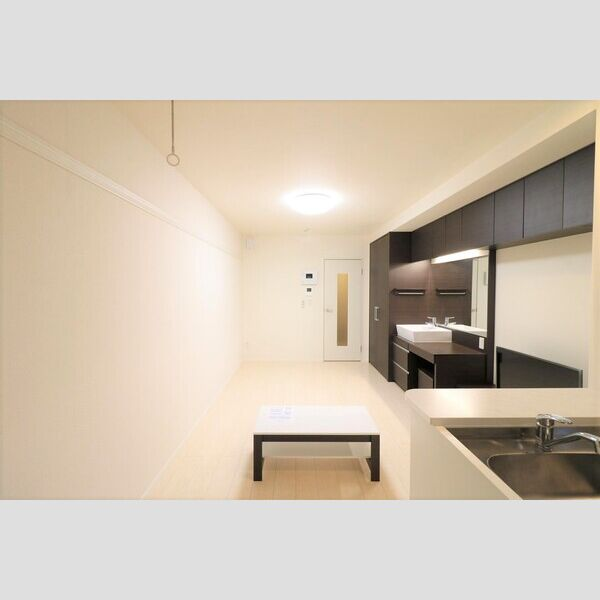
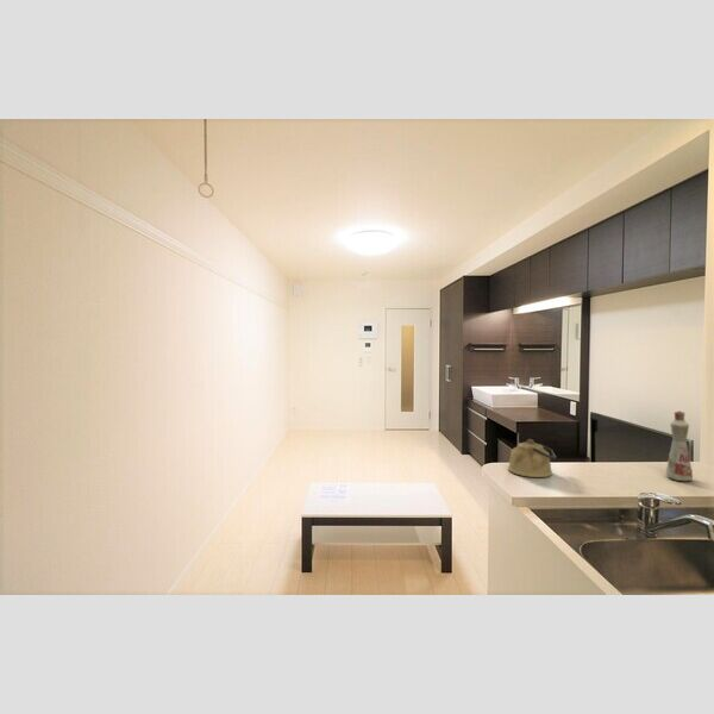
+ bottle [665,409,694,482]
+ kettle [507,438,557,478]
